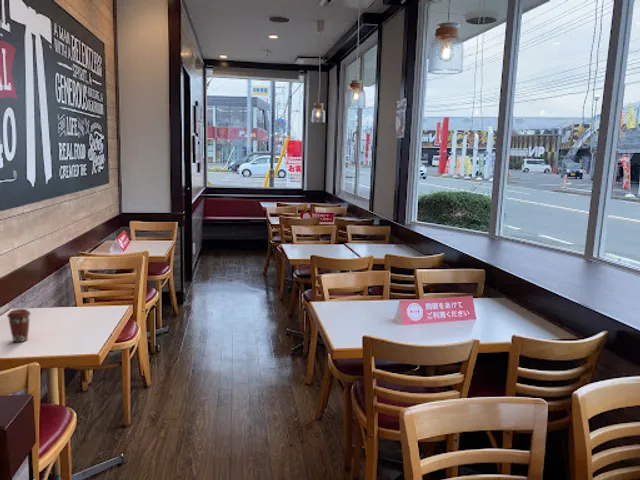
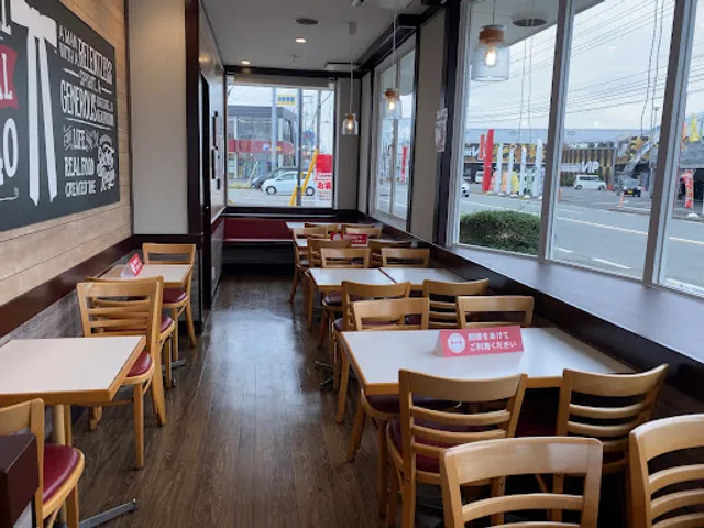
- coffee cup [6,308,32,343]
